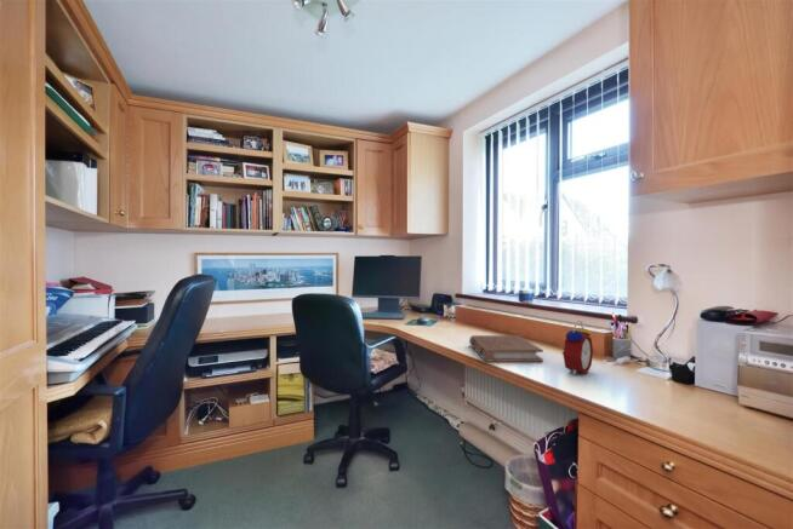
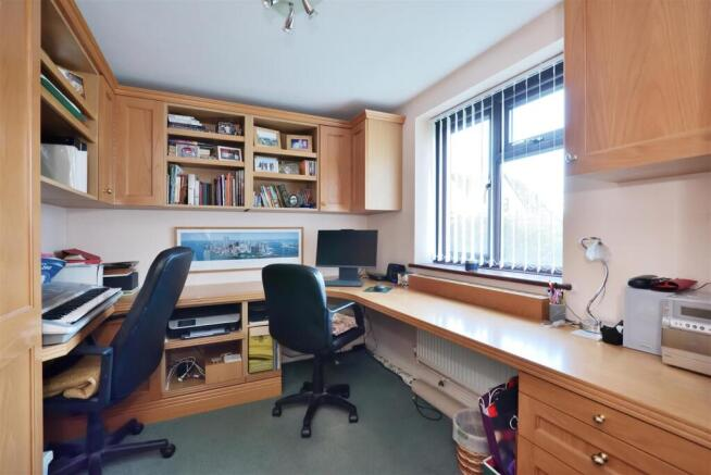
- alarm clock [559,320,594,376]
- book [468,334,544,363]
